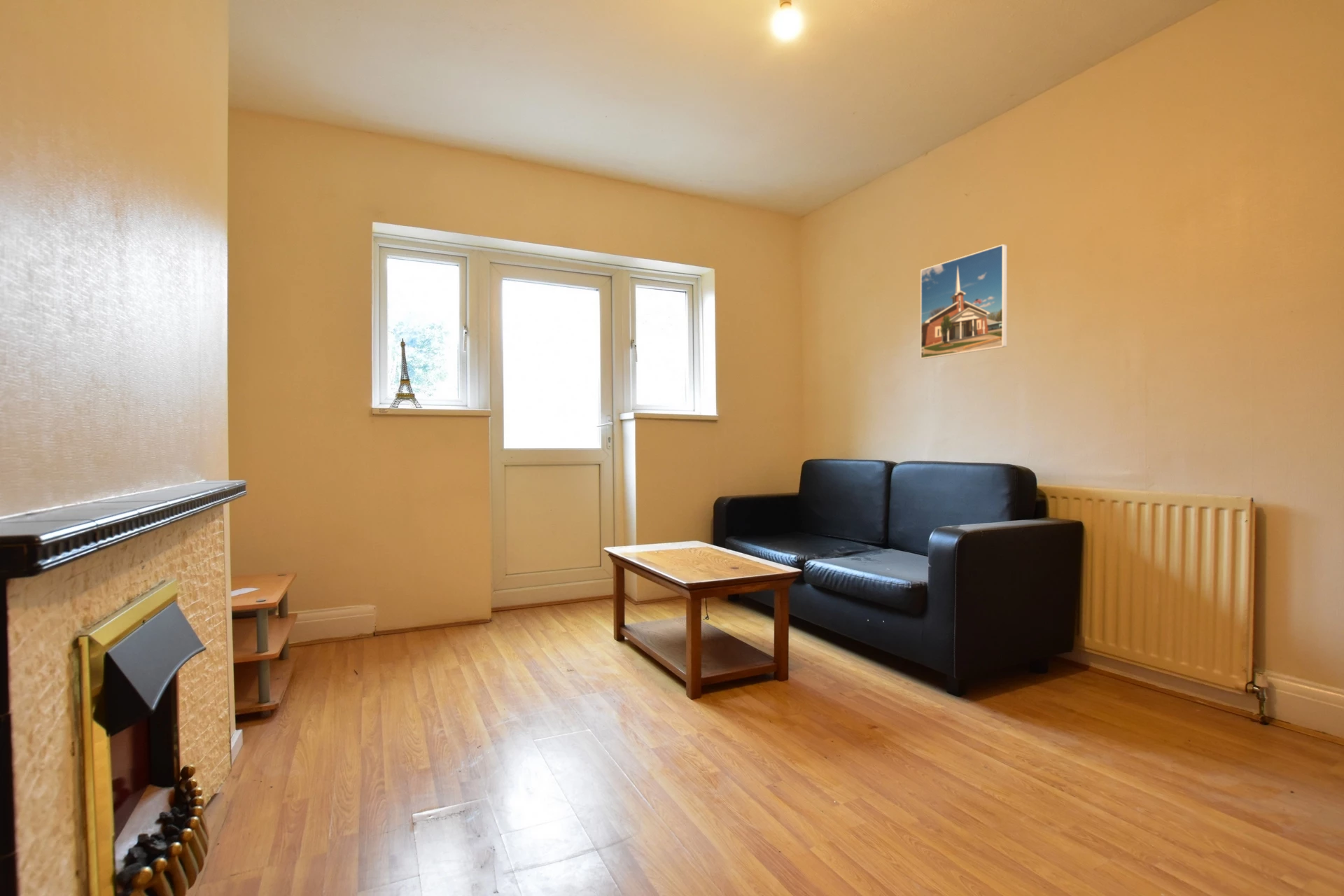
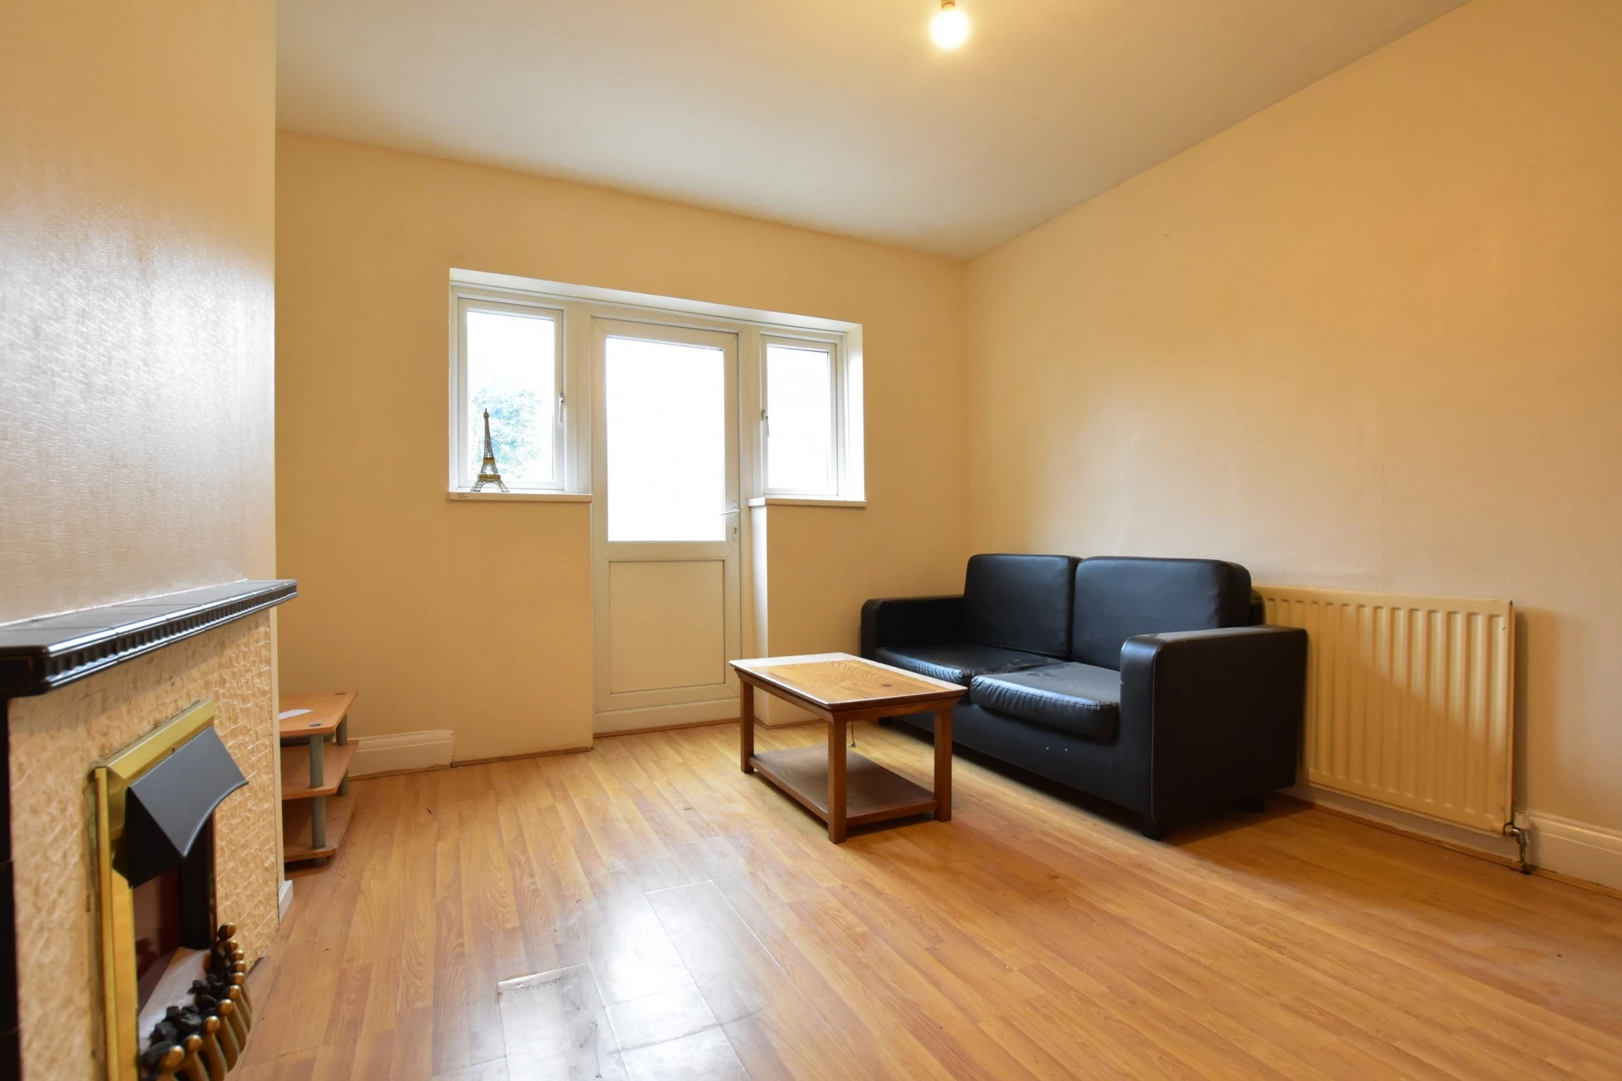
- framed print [920,244,1008,360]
